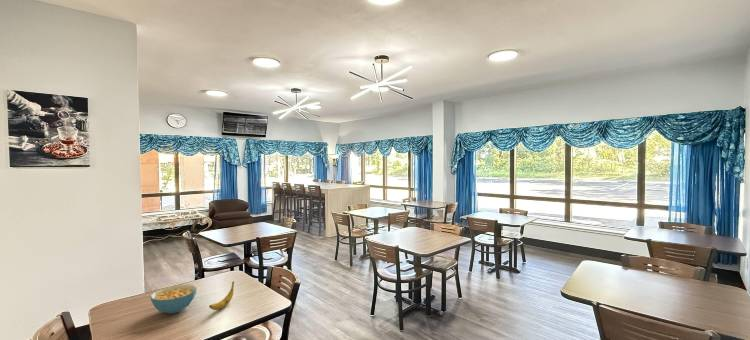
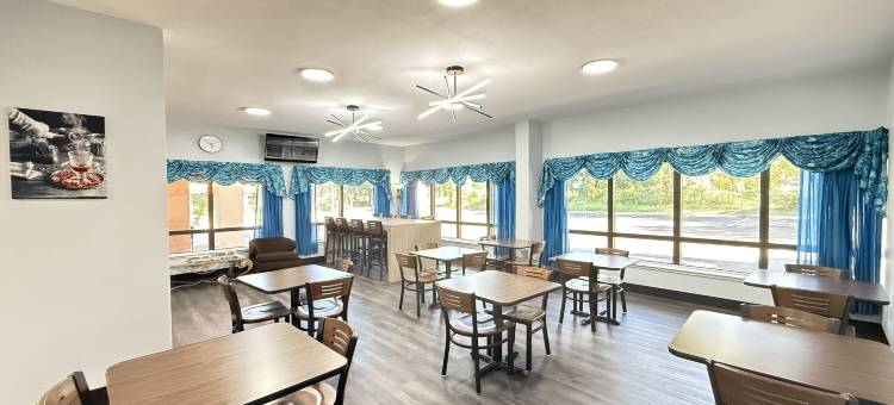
- cereal bowl [149,284,198,315]
- banana [208,280,235,311]
